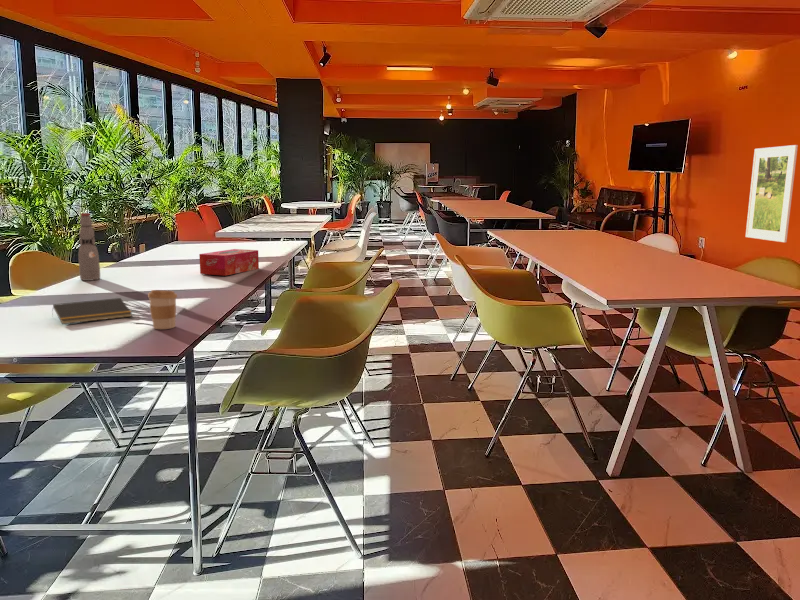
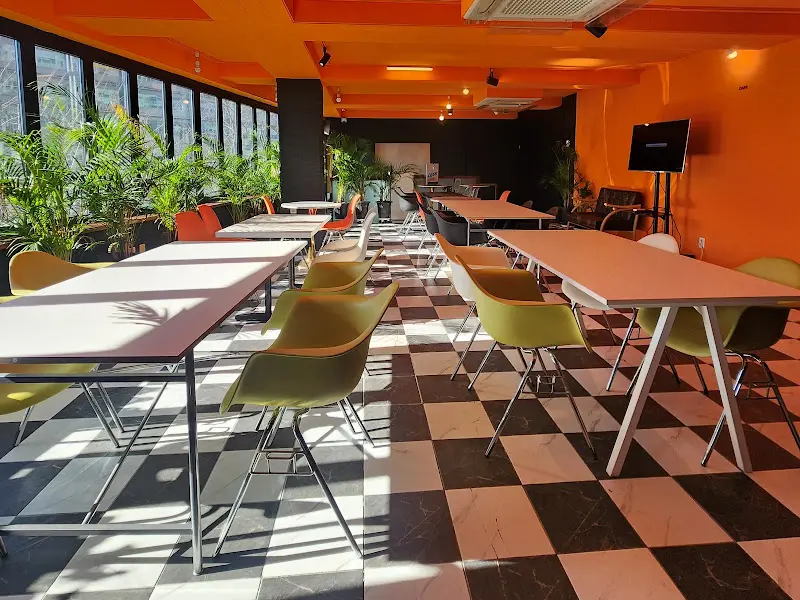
- bottle [78,212,101,282]
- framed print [745,144,799,243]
- notepad [51,297,133,325]
- coffee cup [147,289,178,330]
- tissue box [198,248,260,277]
